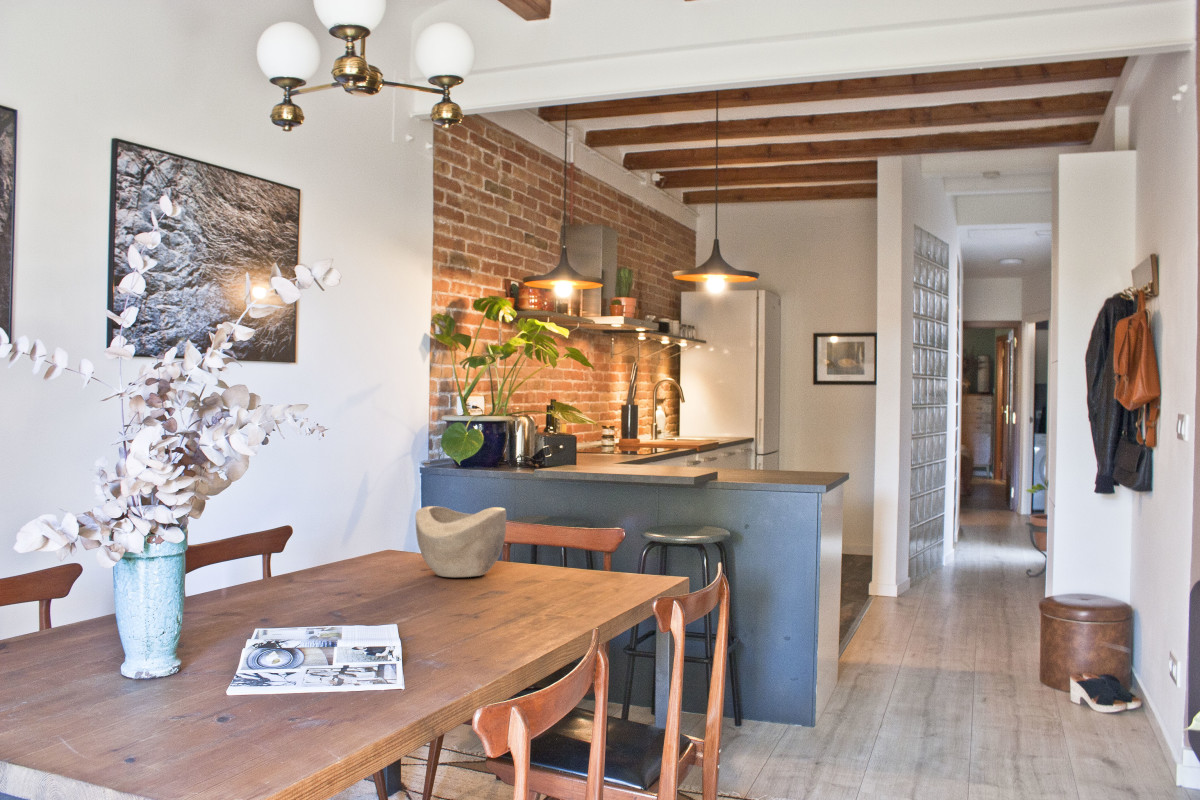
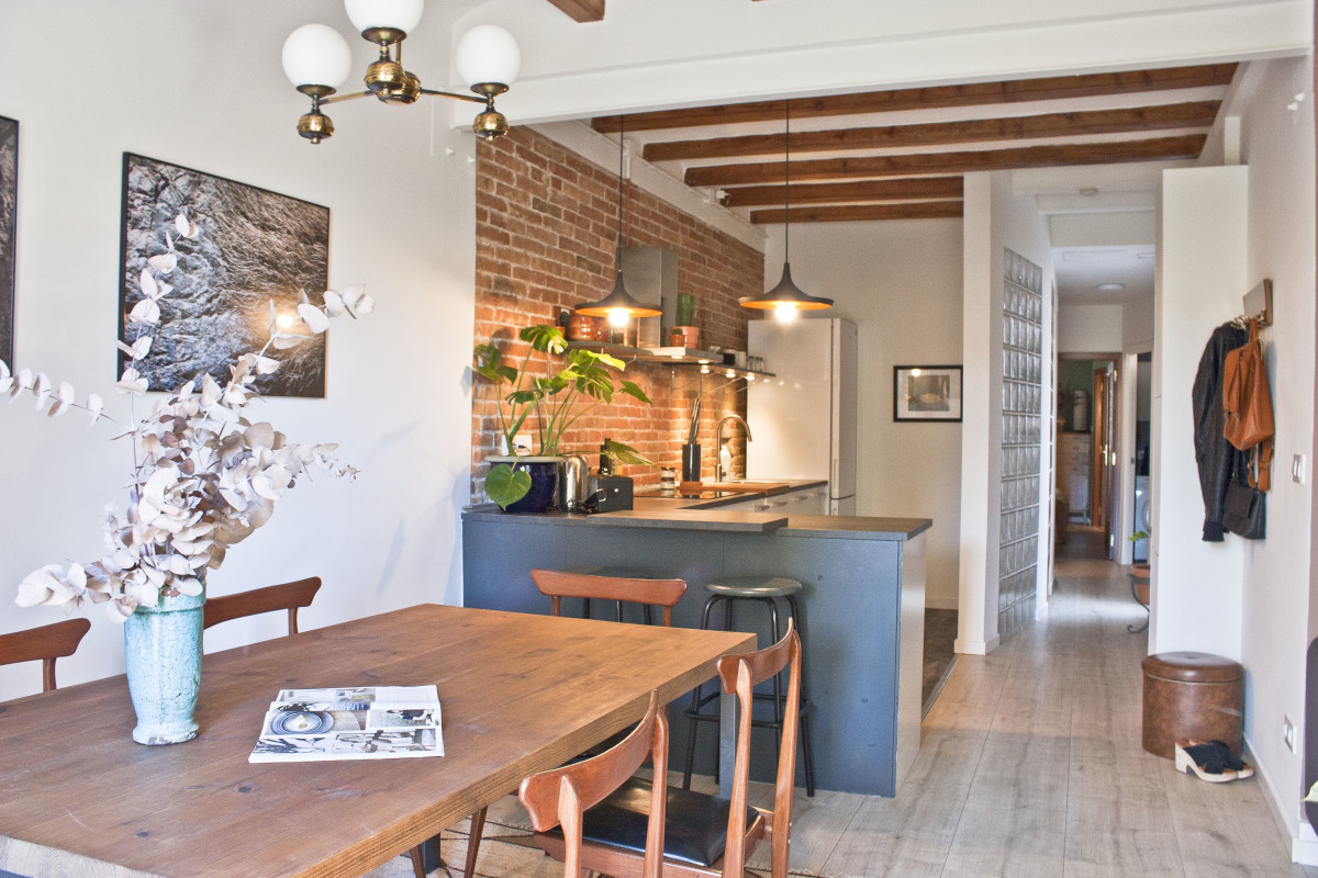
- decorative bowl [415,505,507,578]
